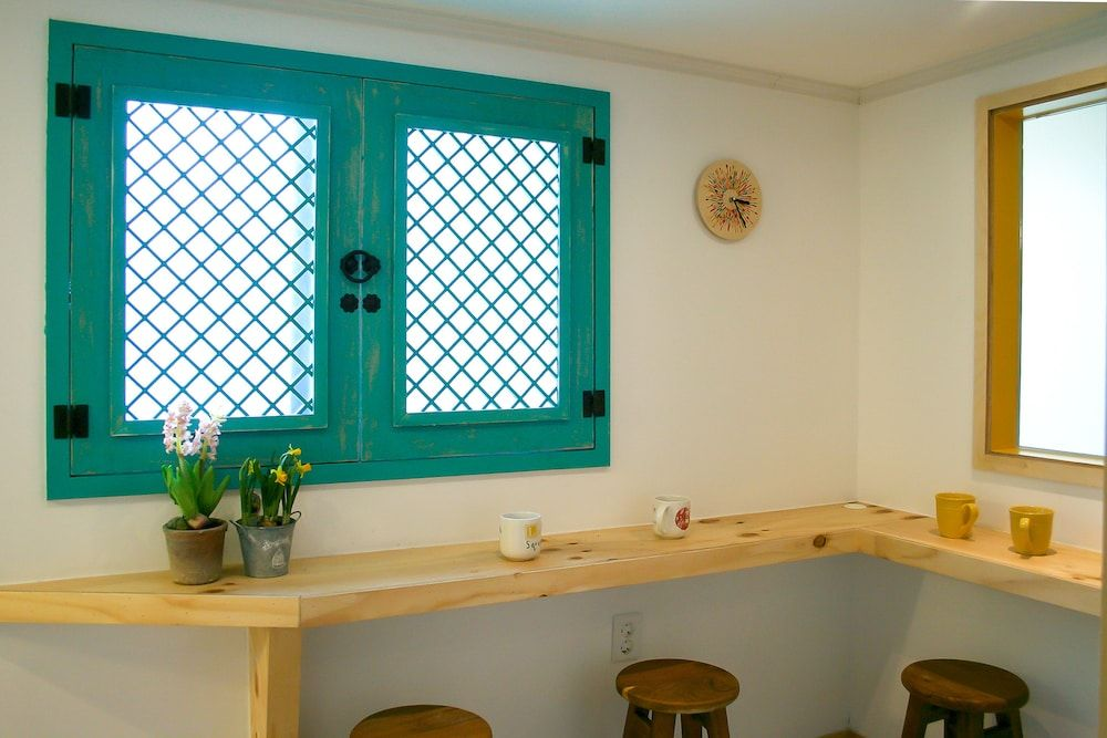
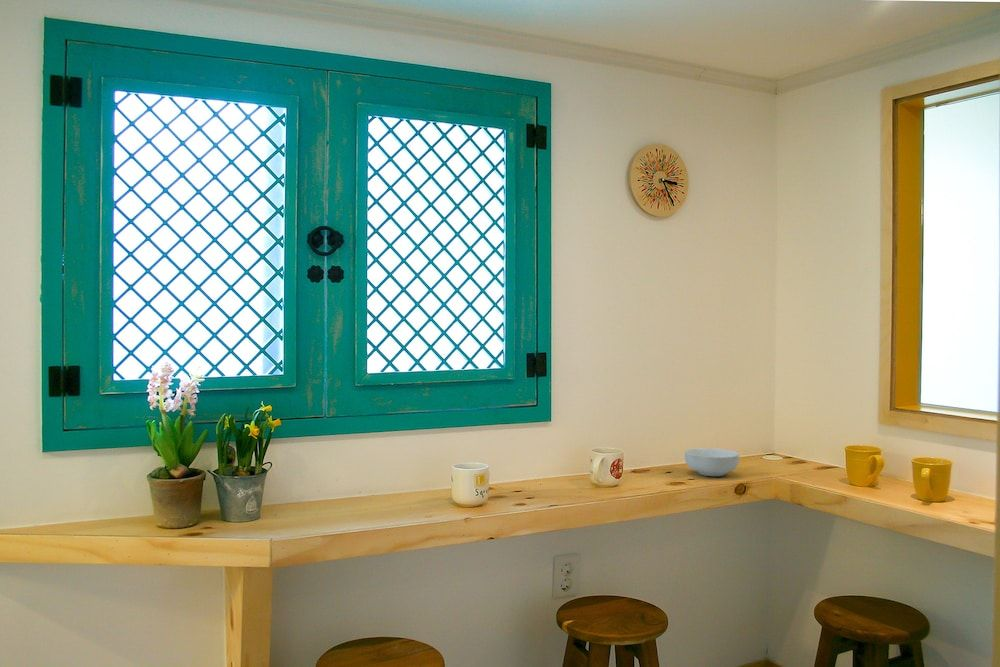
+ cereal bowl [684,447,740,477]
